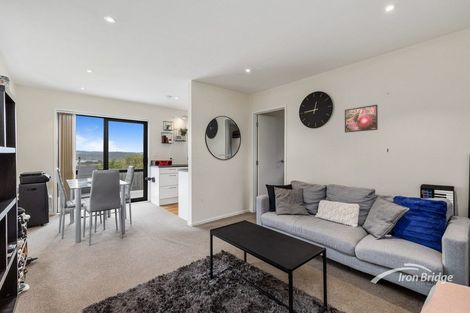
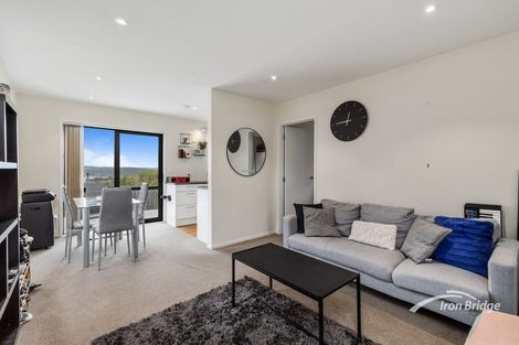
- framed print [344,104,379,133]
